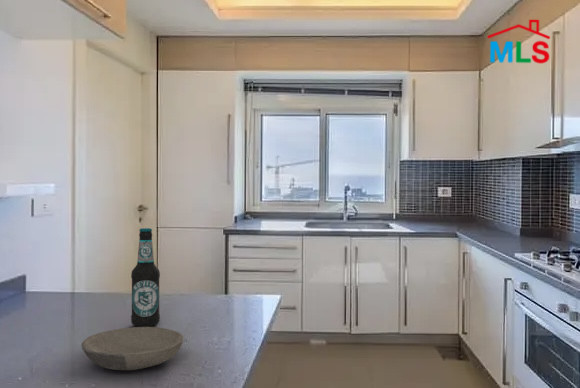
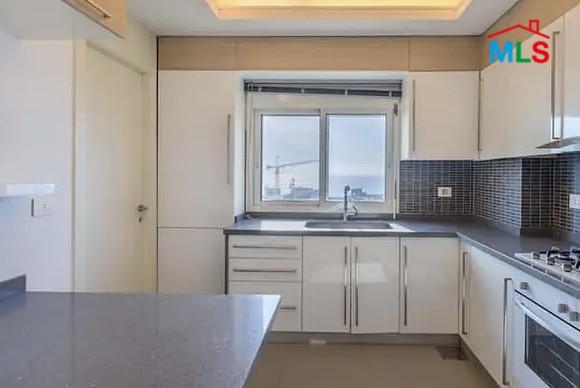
- bottle [130,227,161,327]
- bowl [80,326,185,371]
